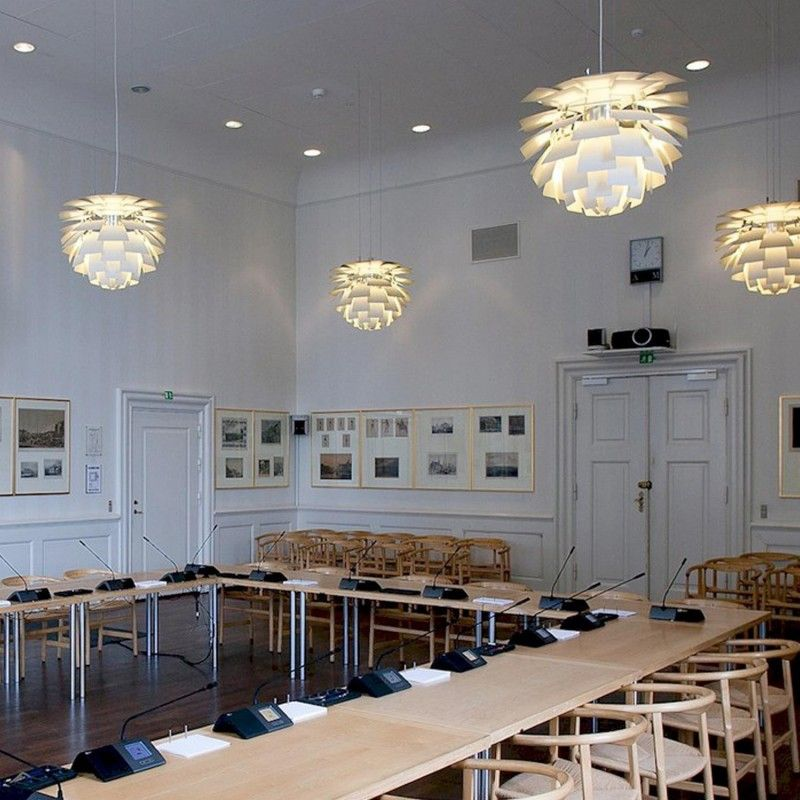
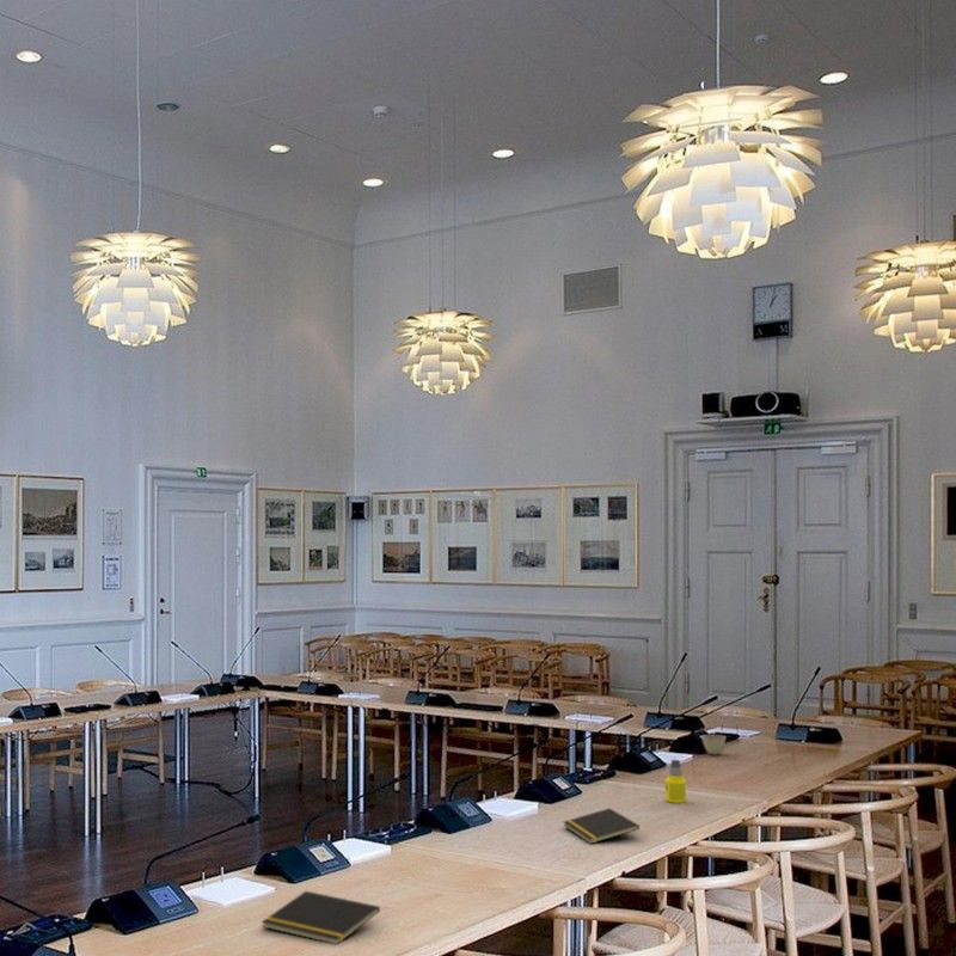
+ notepad [261,890,381,945]
+ flower pot [701,734,727,755]
+ bottle [664,759,687,804]
+ notepad [563,807,641,845]
